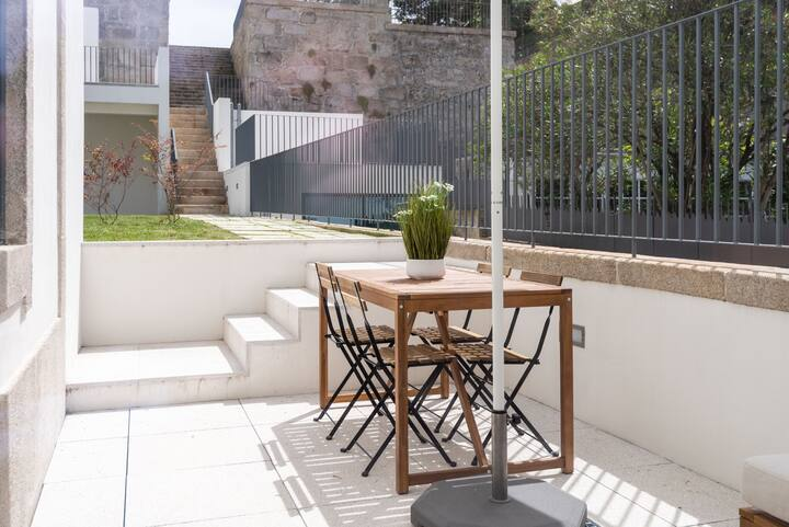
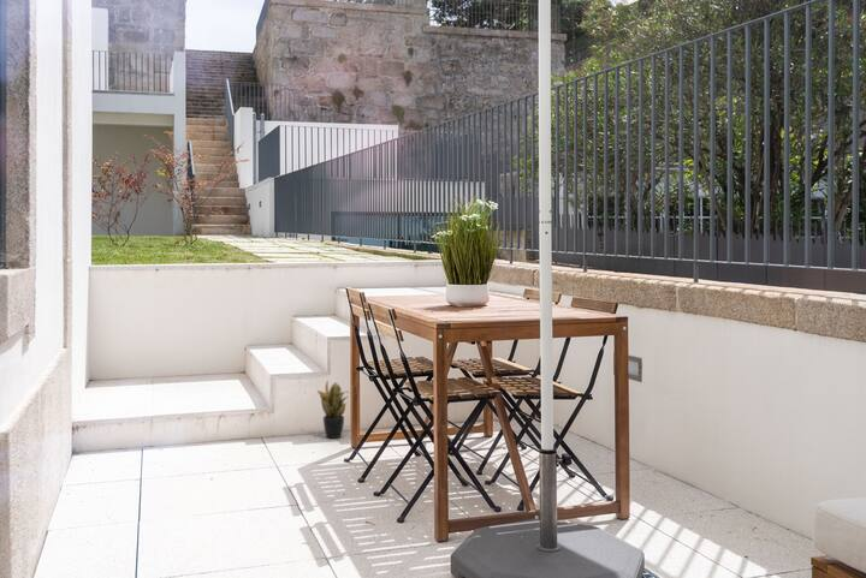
+ potted plant [316,381,350,440]
